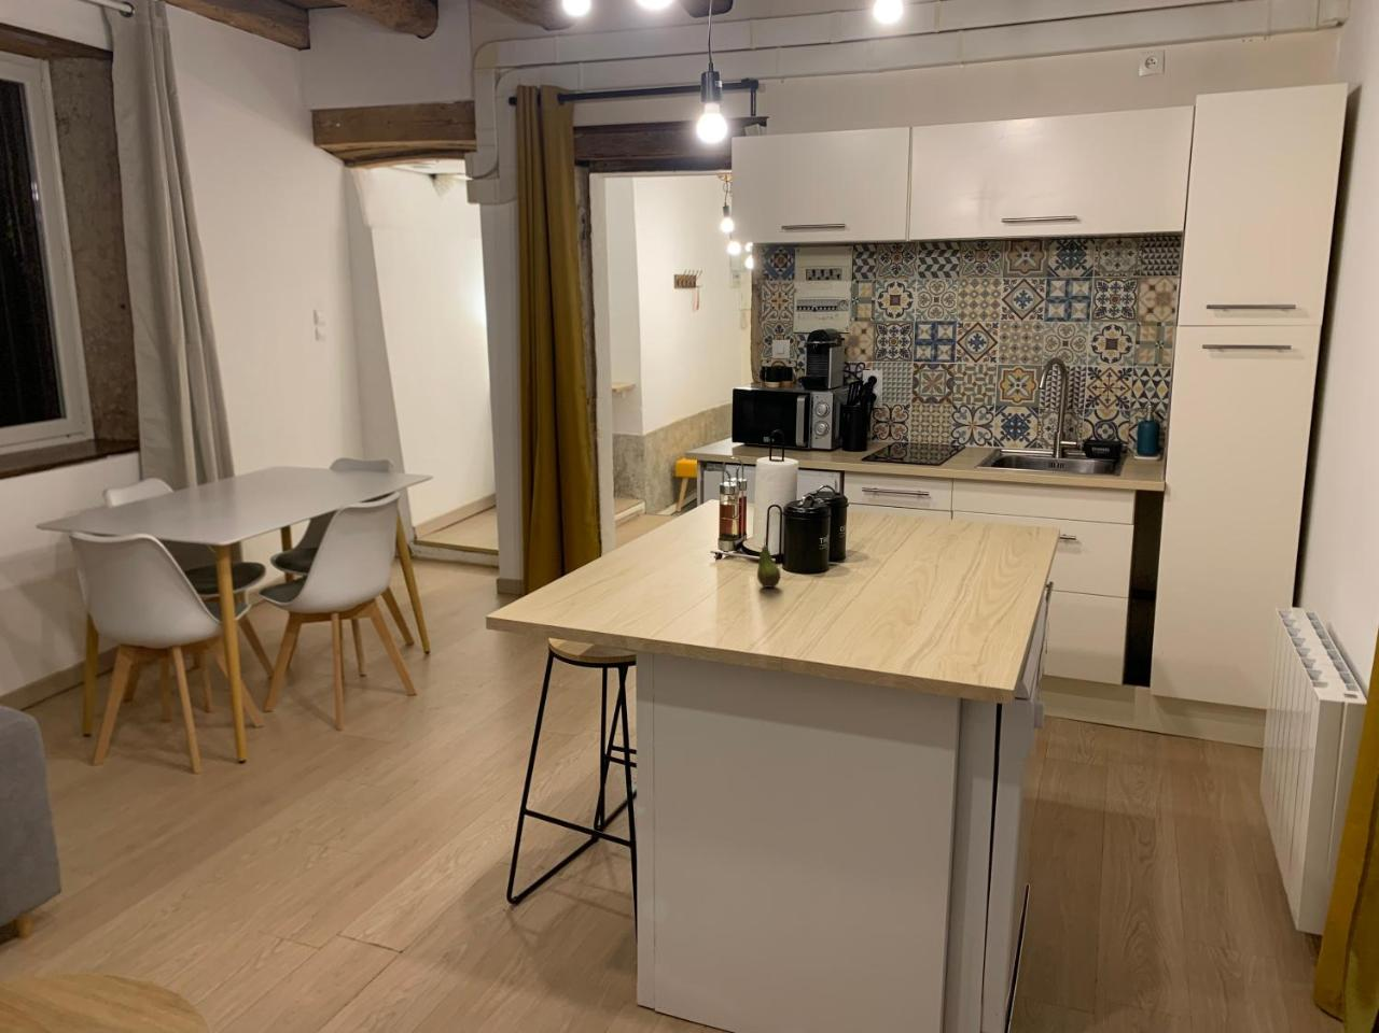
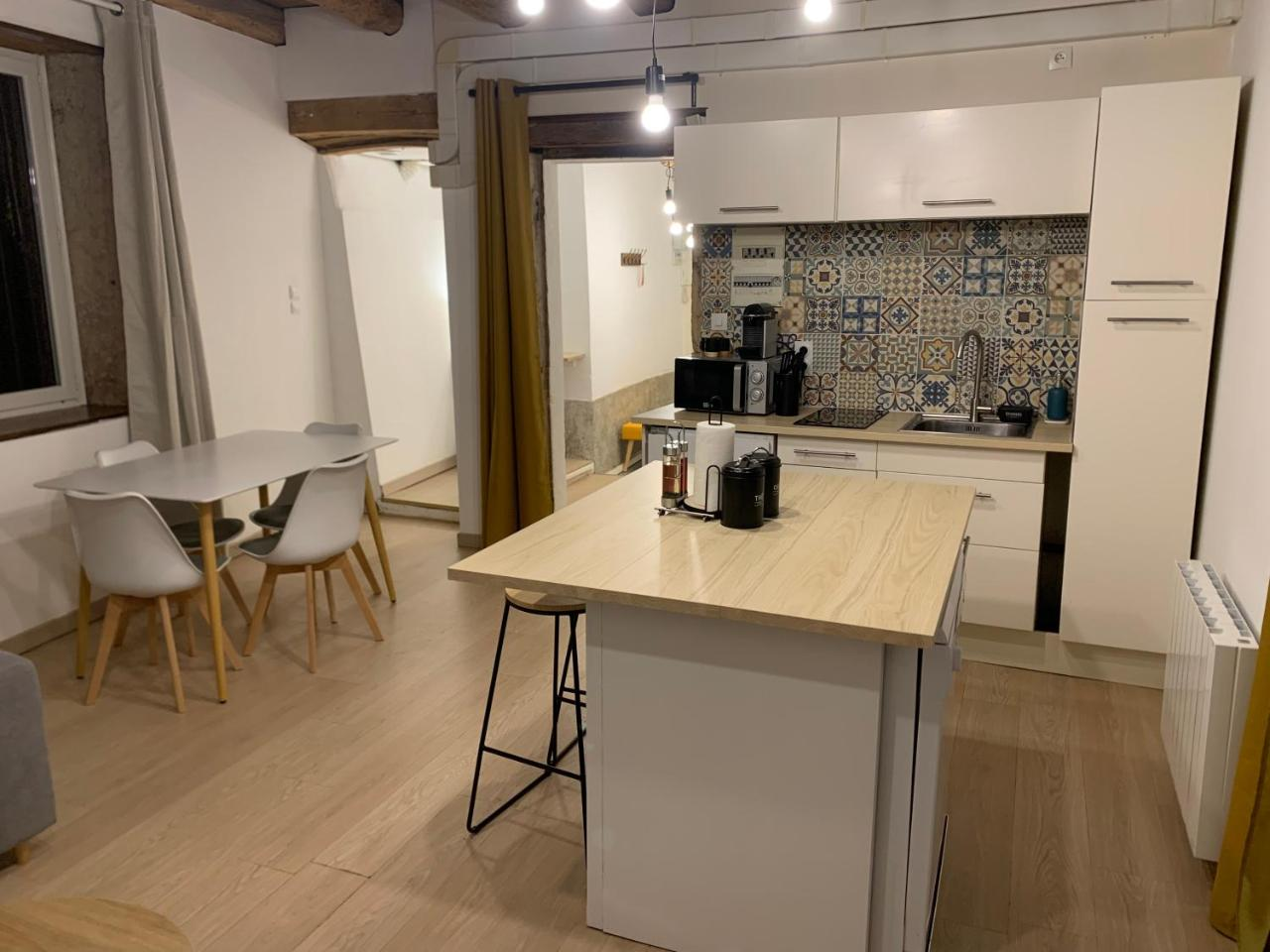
- fruit [757,537,782,588]
